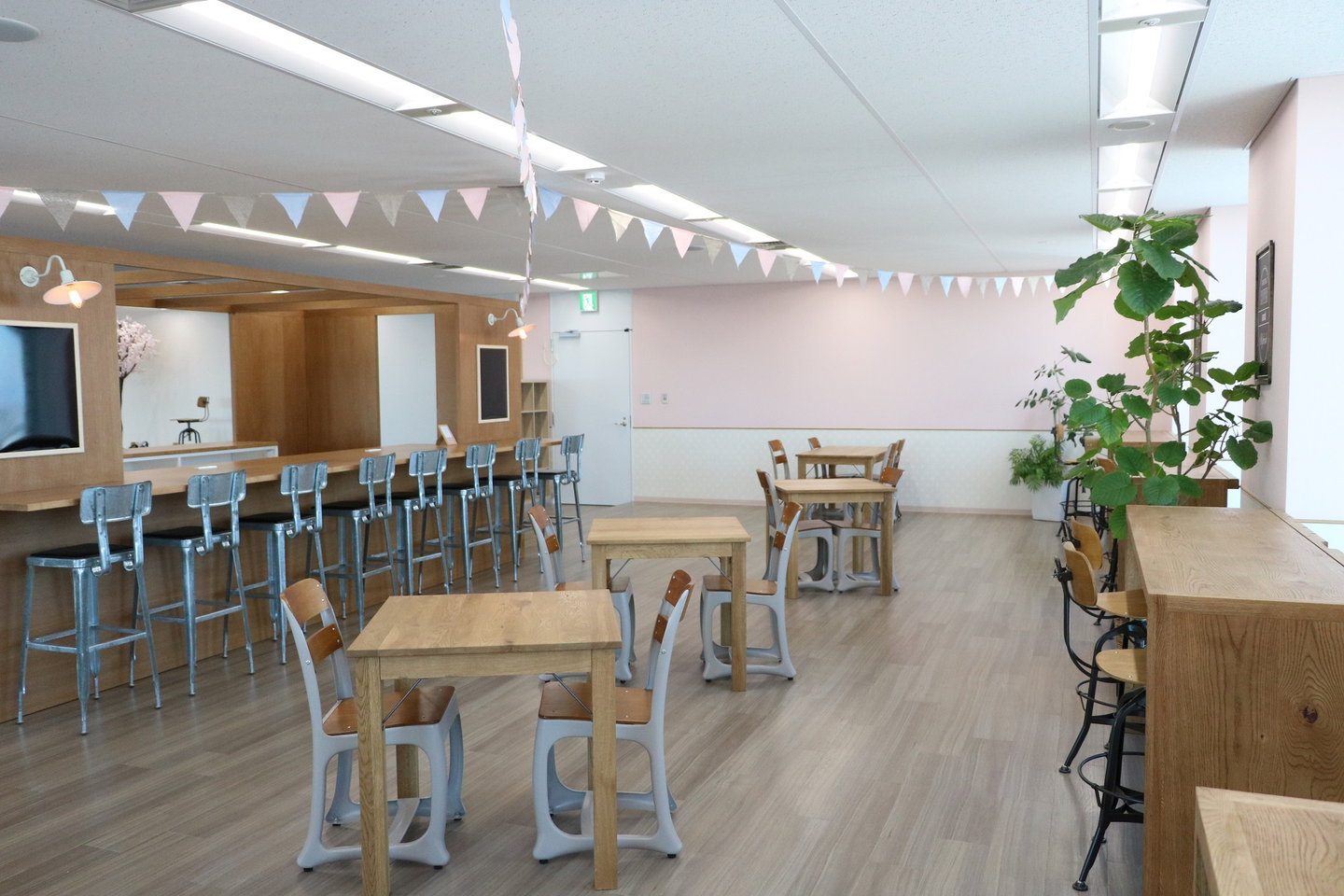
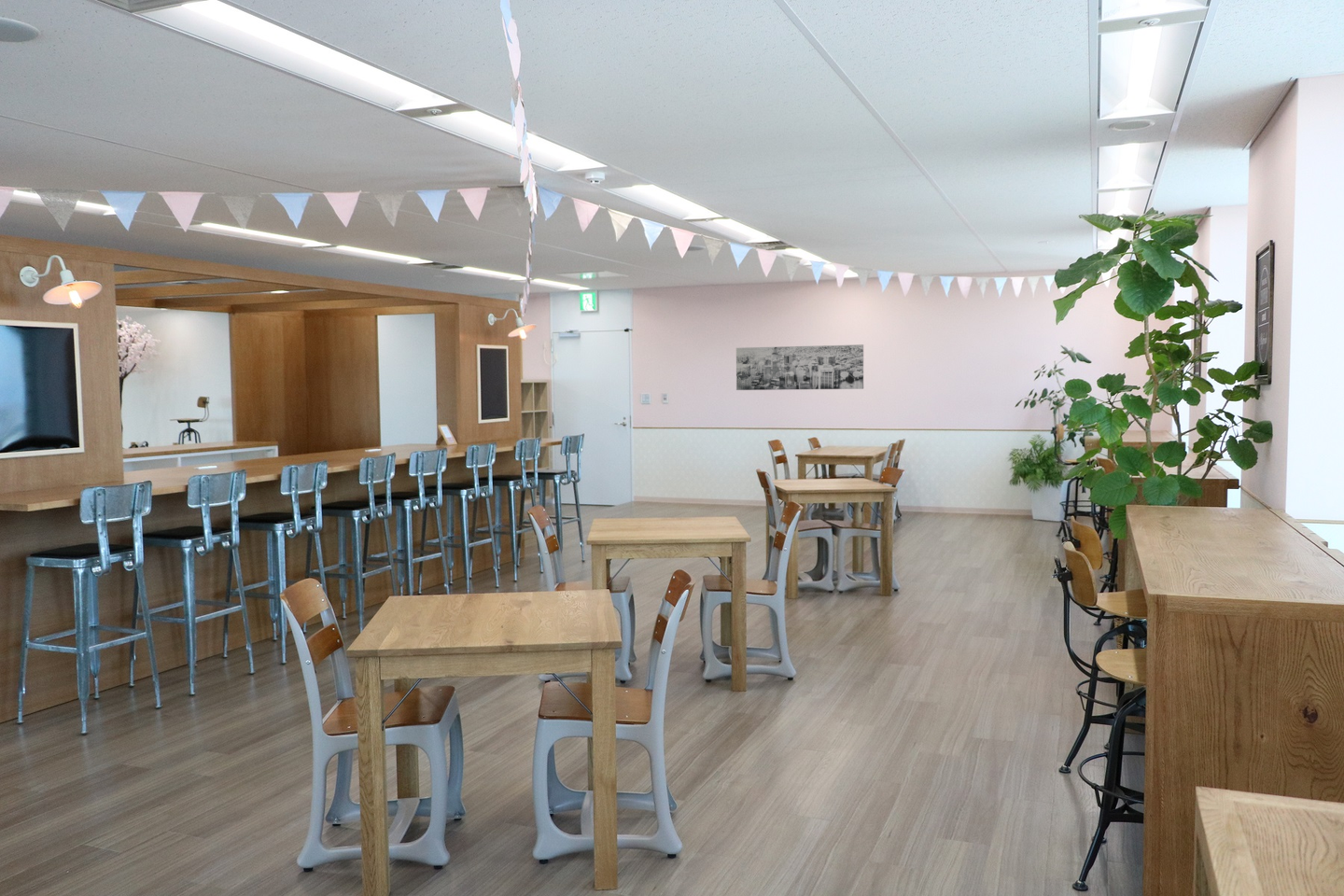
+ wall art [735,343,864,391]
